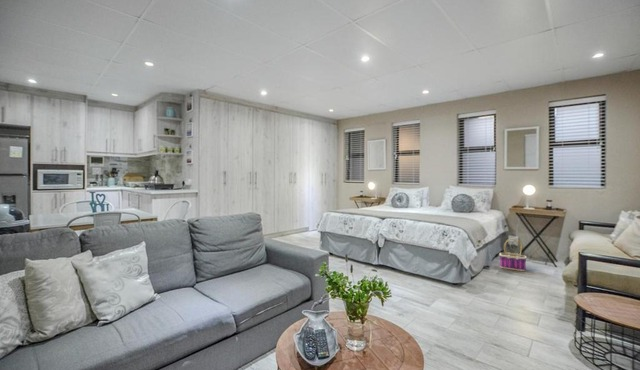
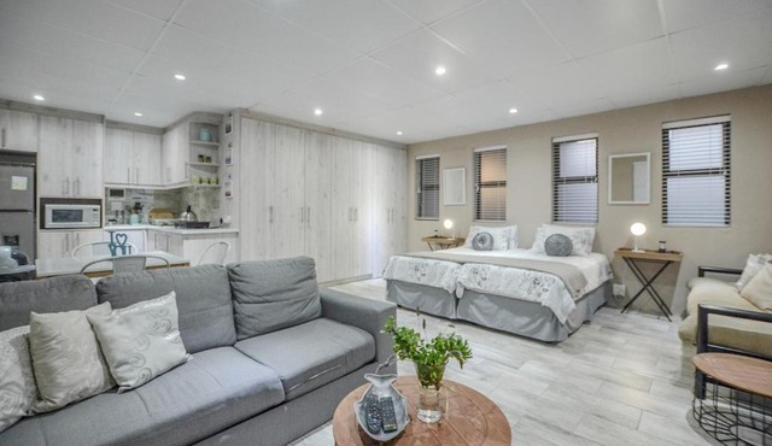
- basket [498,237,527,272]
